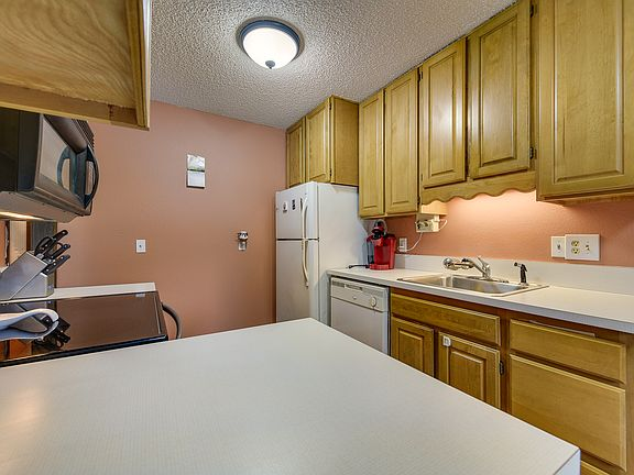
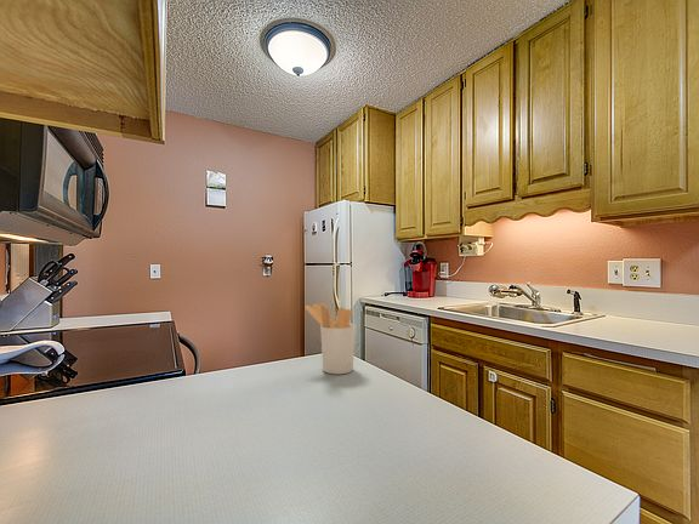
+ utensil holder [303,302,357,375]
